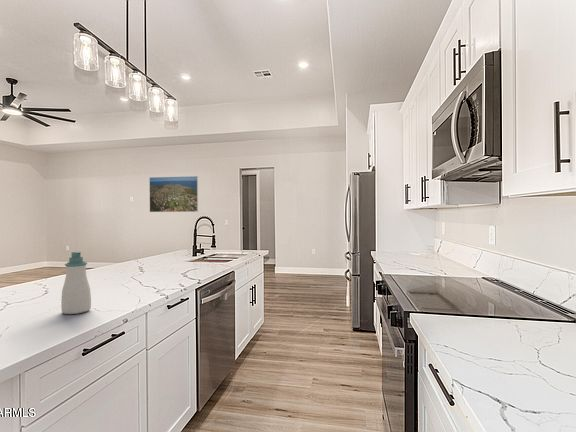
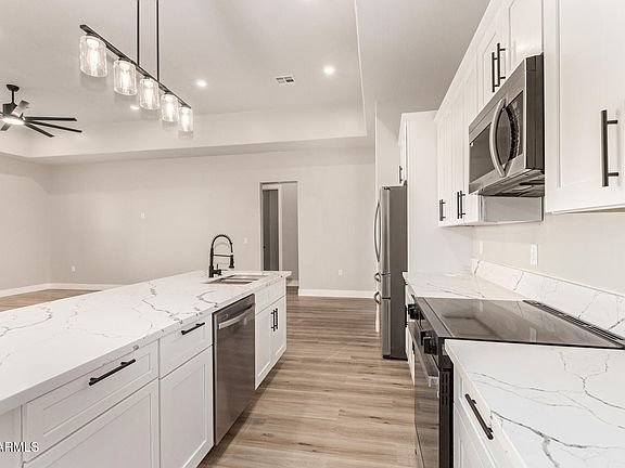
- soap bottle [60,251,92,315]
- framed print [149,175,199,213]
